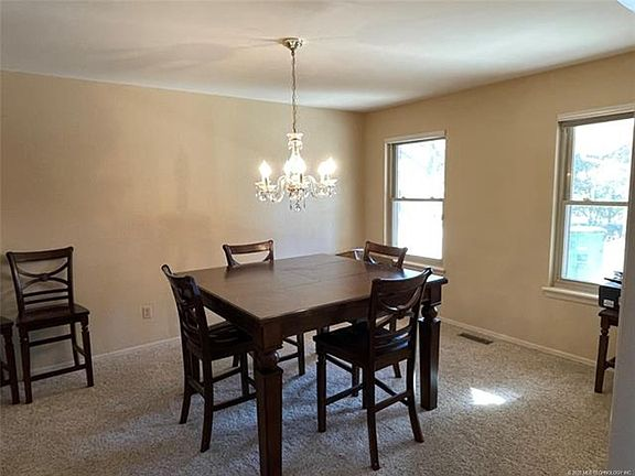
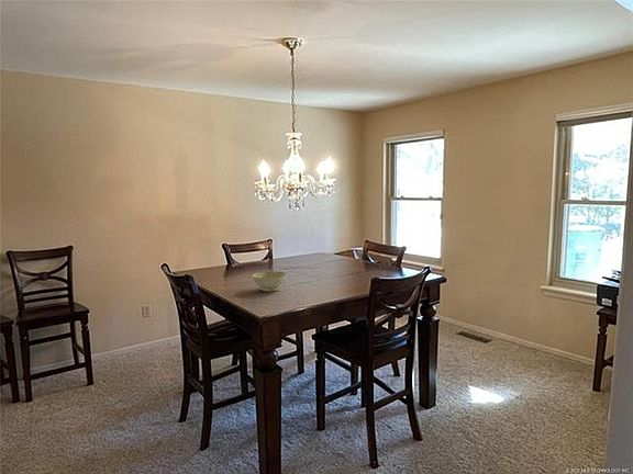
+ bowl [252,270,287,293]
